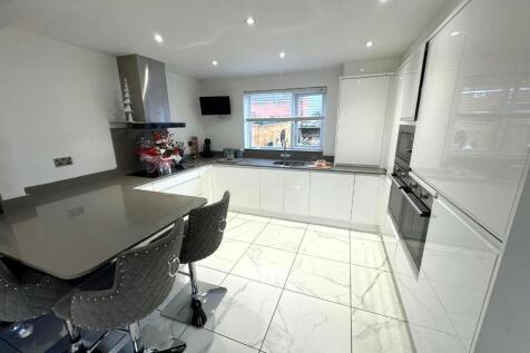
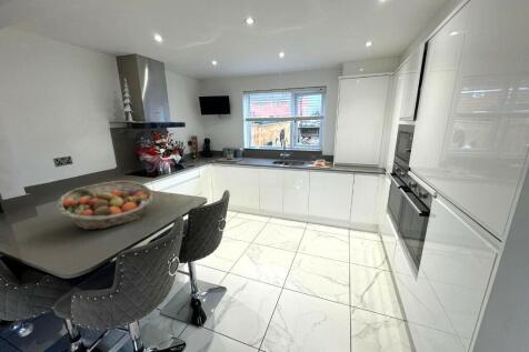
+ fruit basket [57,180,154,231]
